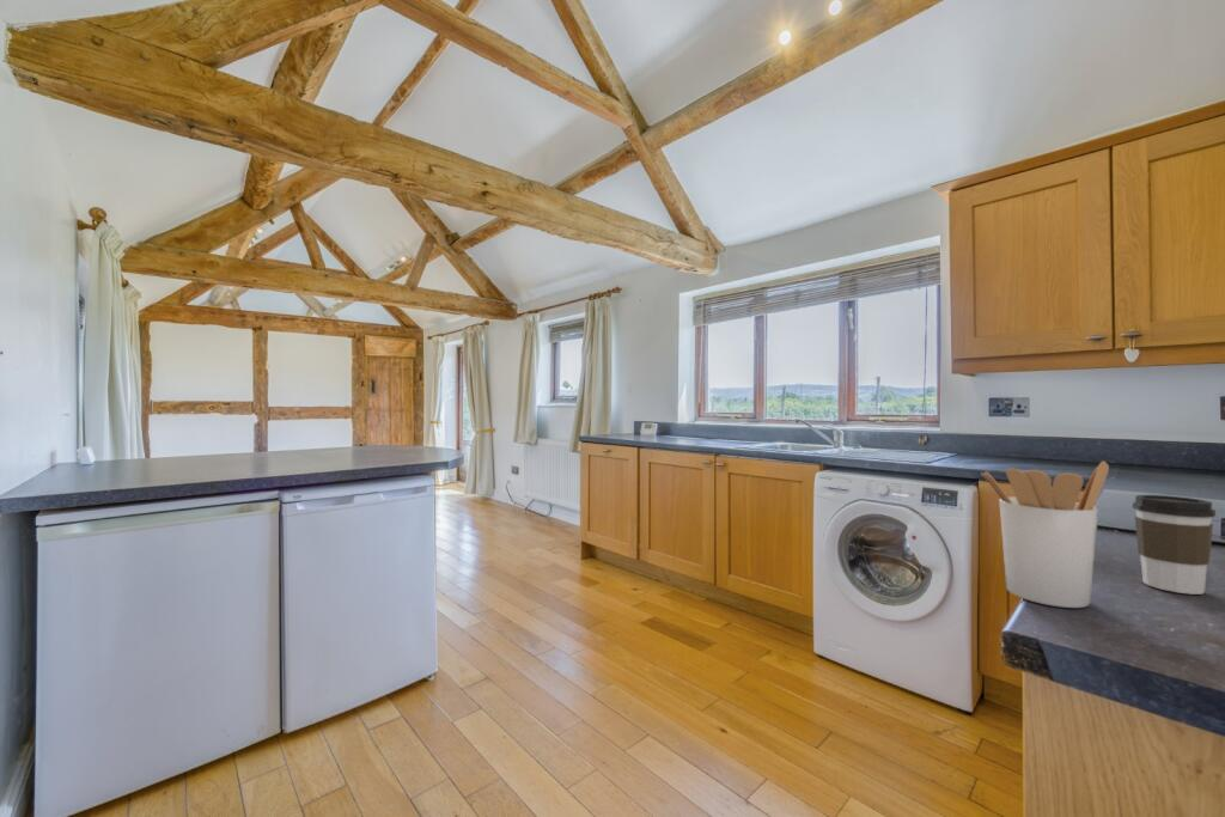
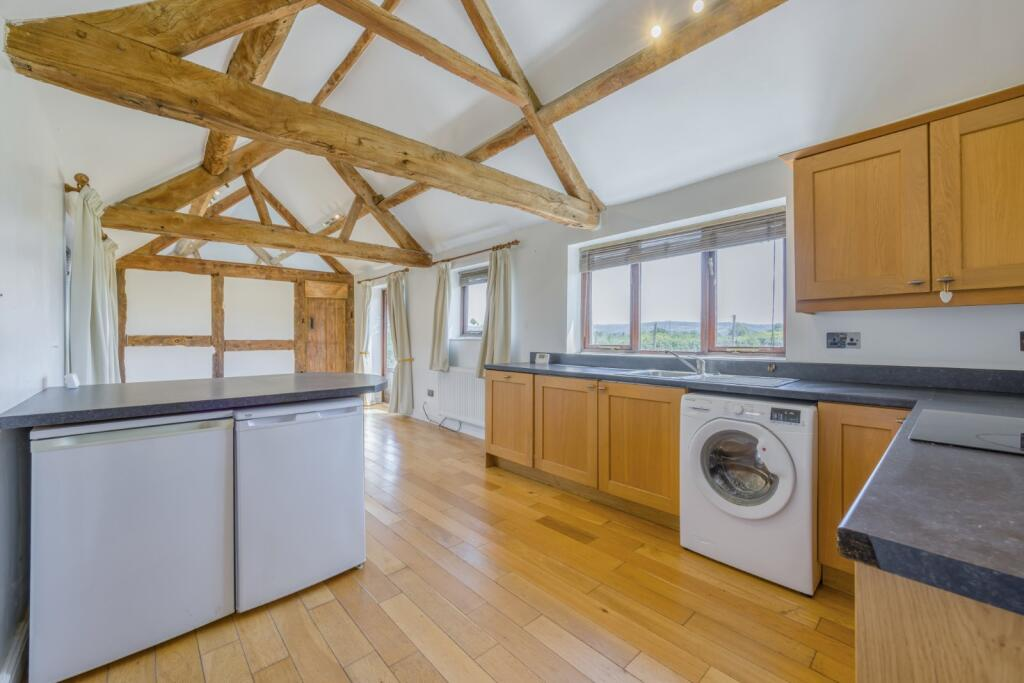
- utensil holder [980,461,1110,609]
- coffee cup [1132,494,1217,596]
